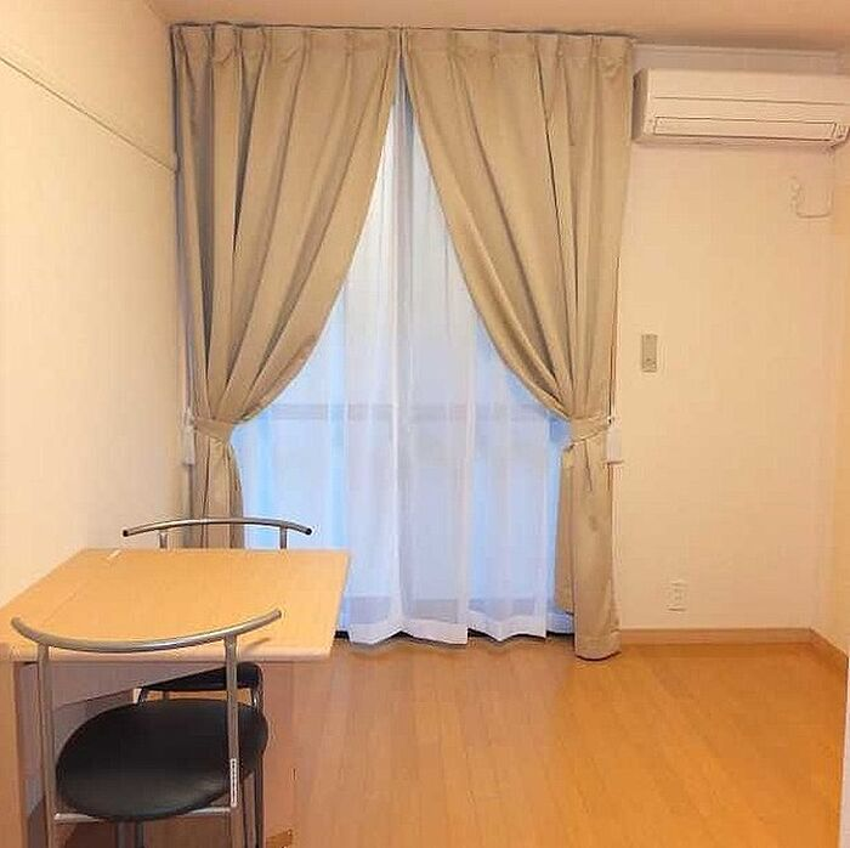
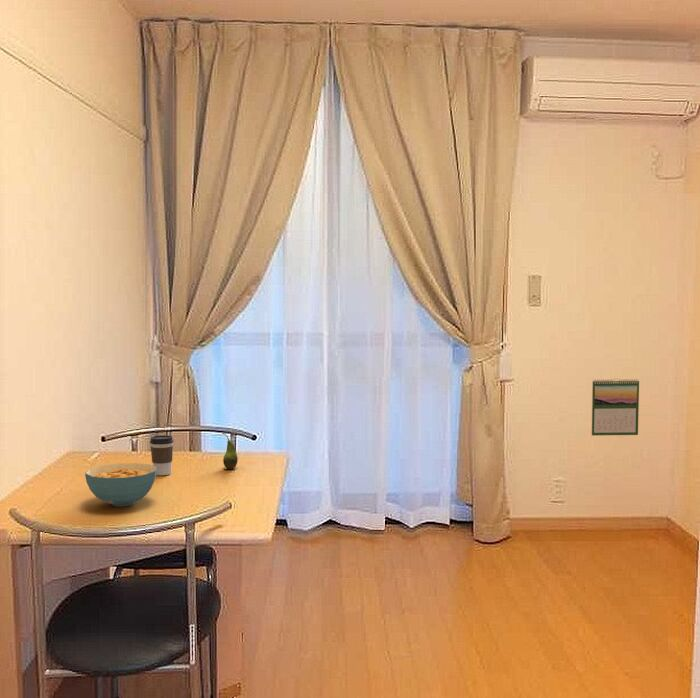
+ calendar [591,378,640,436]
+ cereal bowl [84,462,157,507]
+ fruit [221,432,239,470]
+ coffee cup [149,434,175,476]
